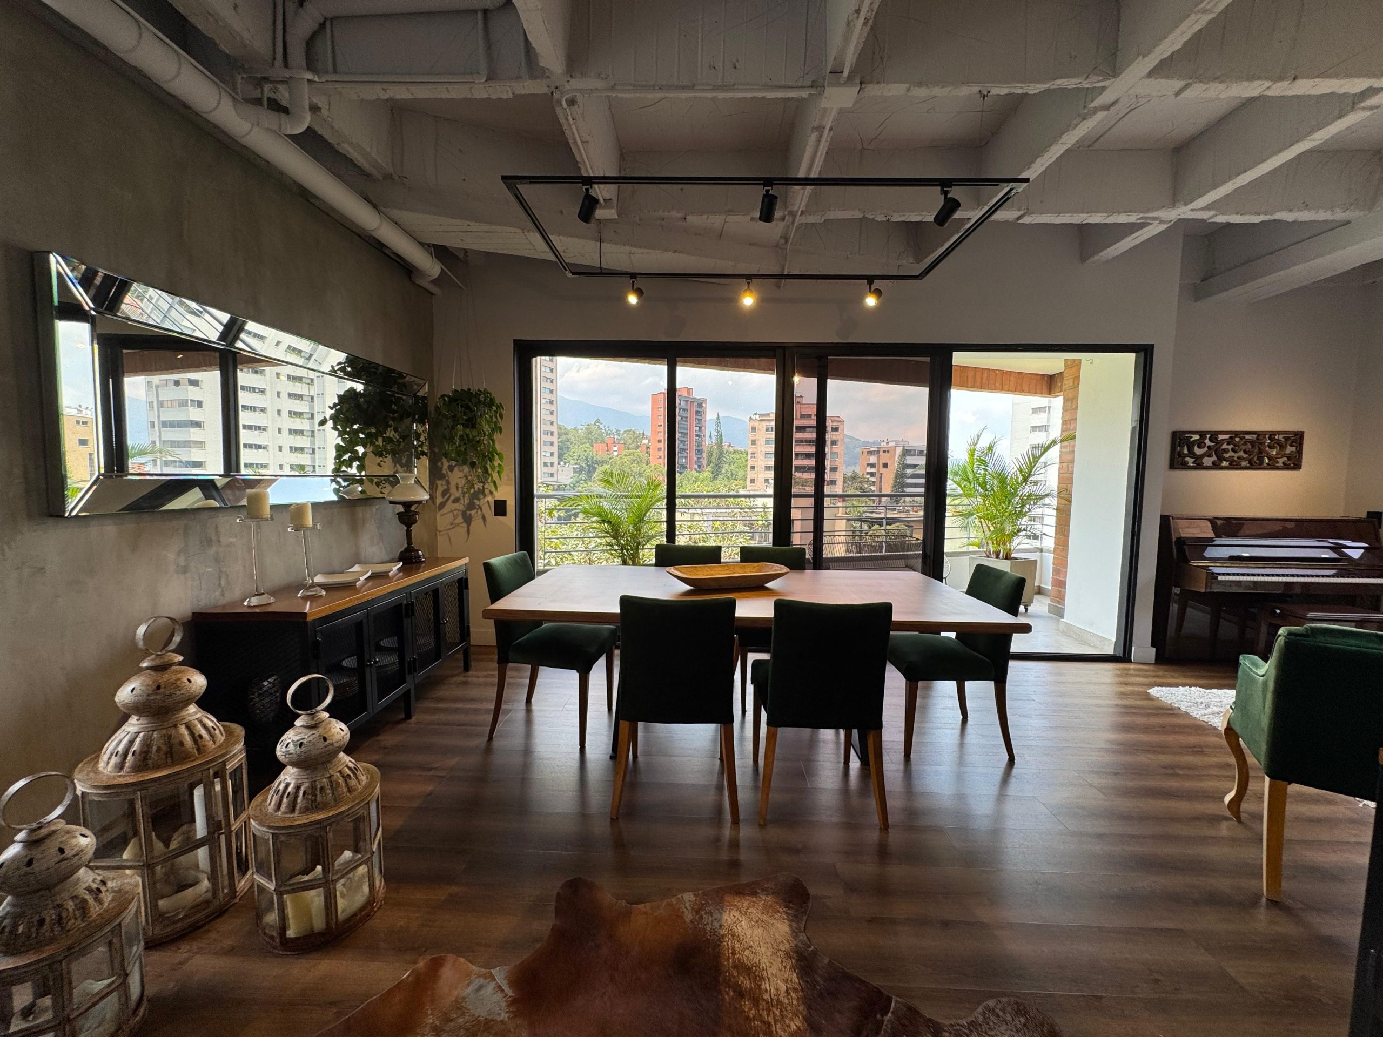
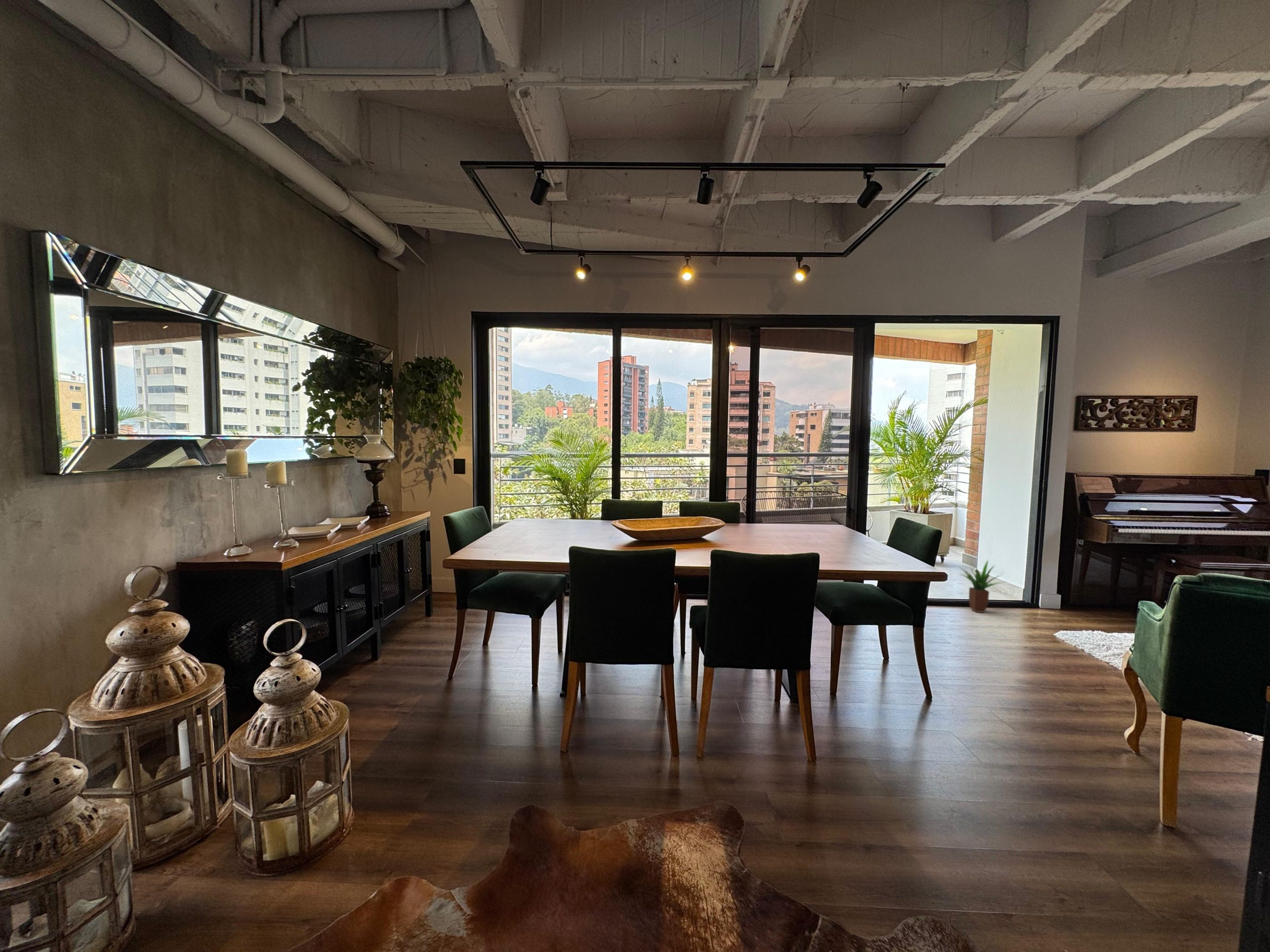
+ potted plant [958,559,1005,613]
